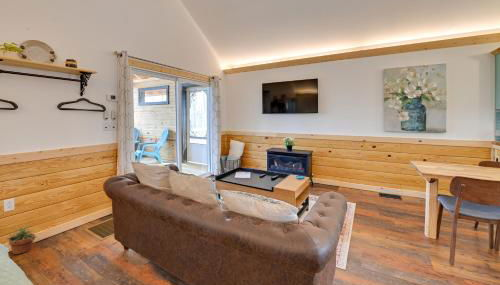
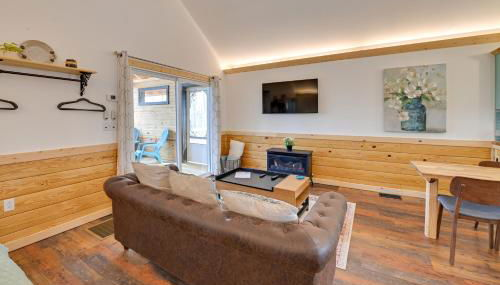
- potted plant [5,222,40,255]
